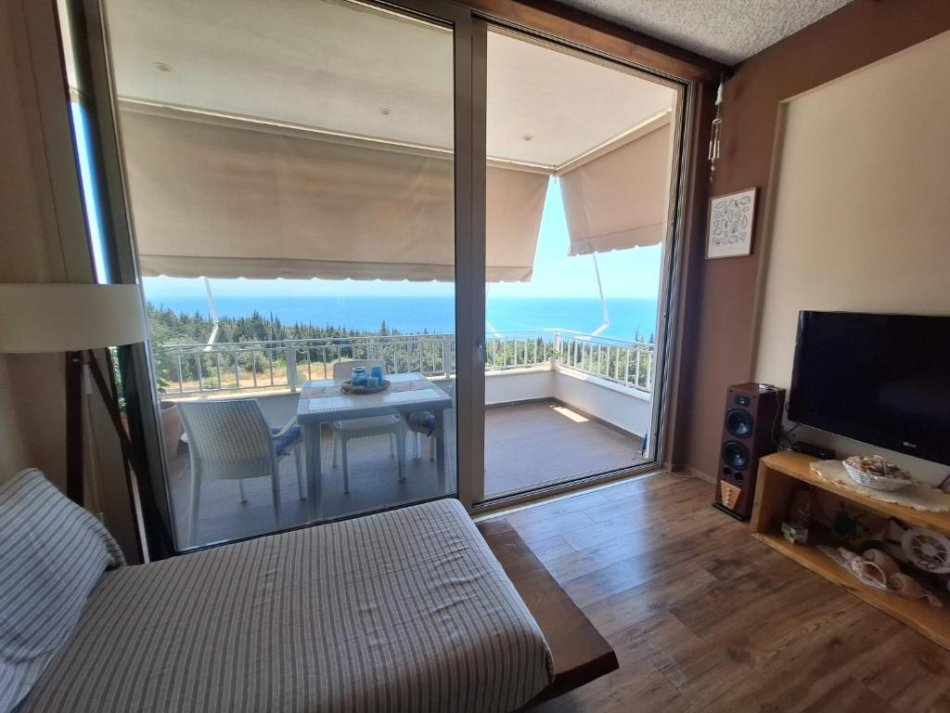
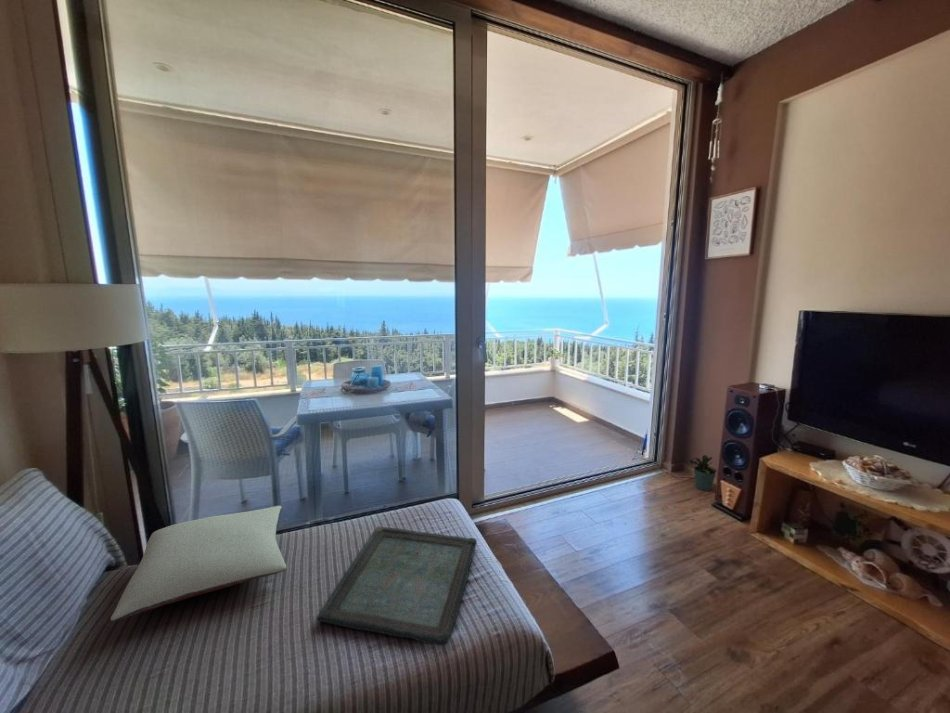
+ pillow [110,505,287,622]
+ potted plant [688,454,718,492]
+ serving tray [315,526,478,646]
